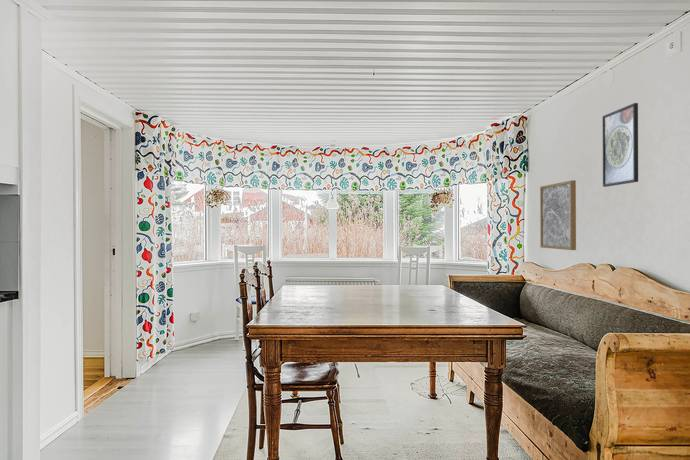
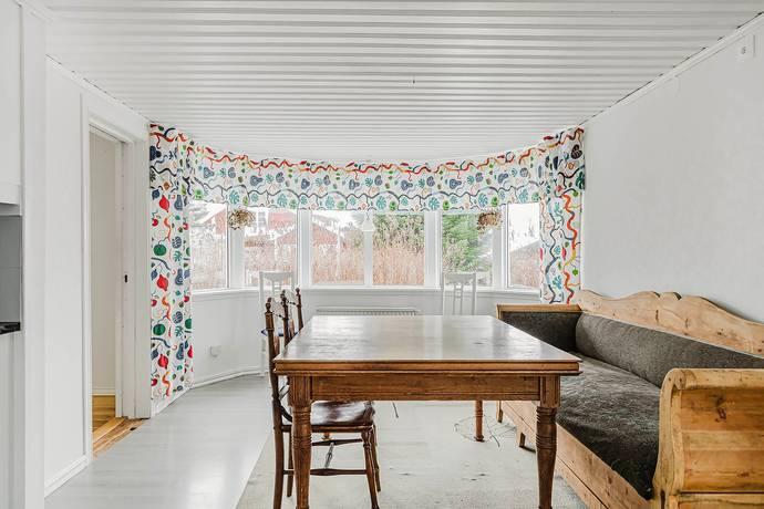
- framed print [602,102,639,188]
- wall art [539,179,577,251]
